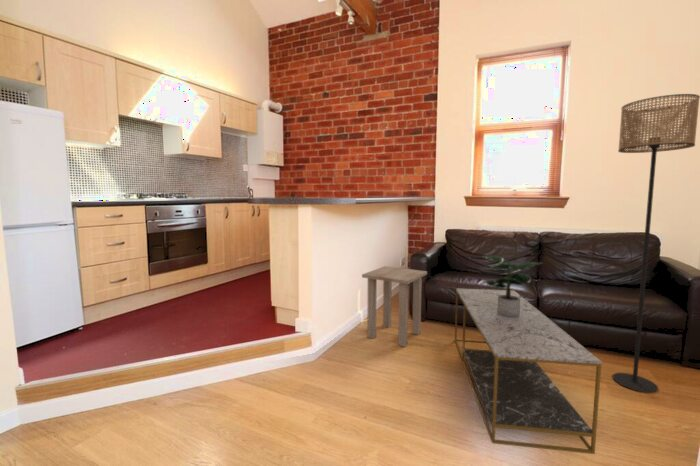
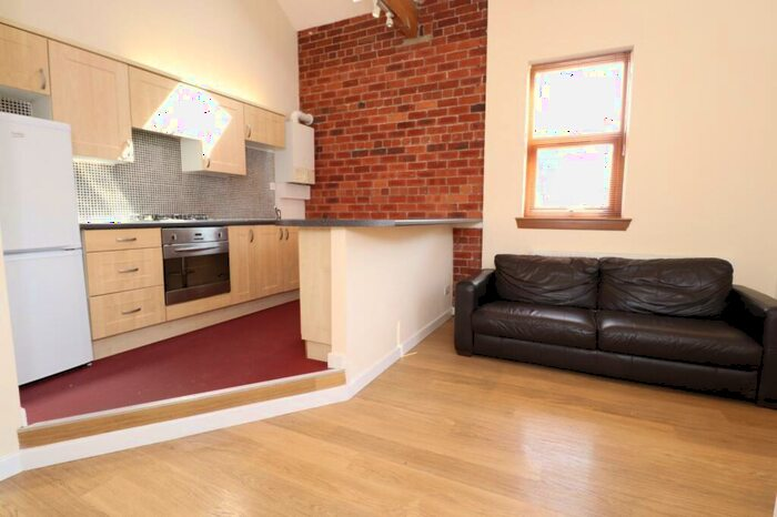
- side table [361,265,428,348]
- floor lamp [612,93,700,394]
- potted plant [481,254,543,317]
- coffee table [454,287,603,455]
